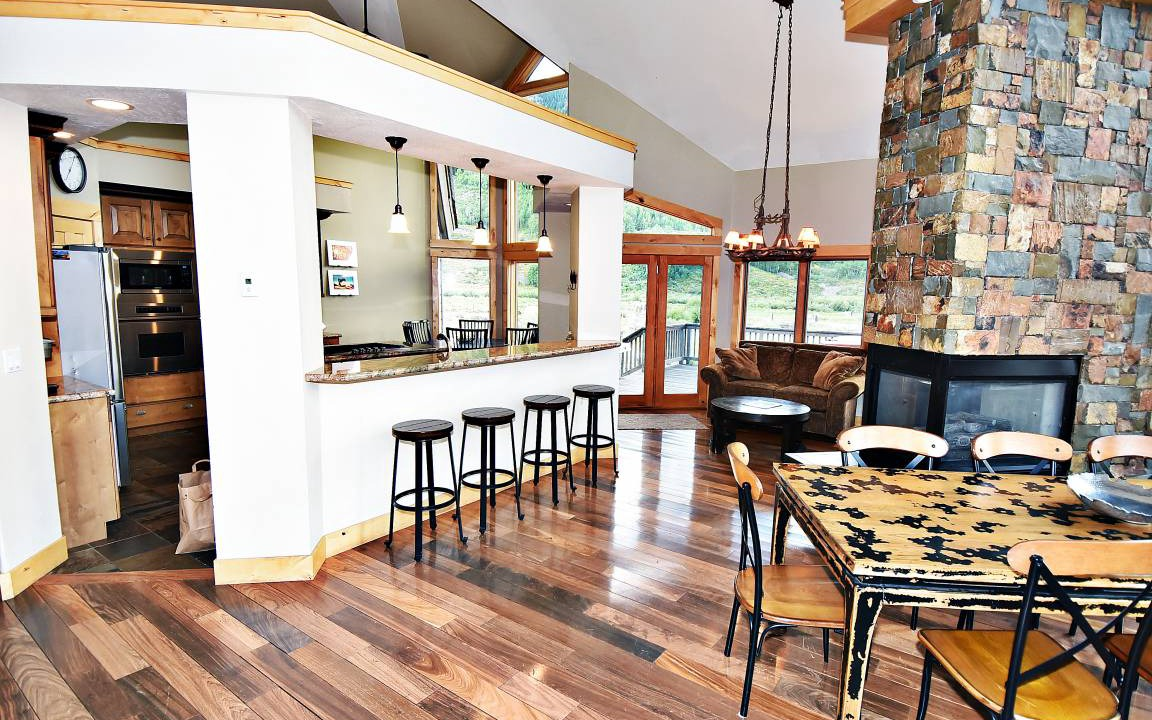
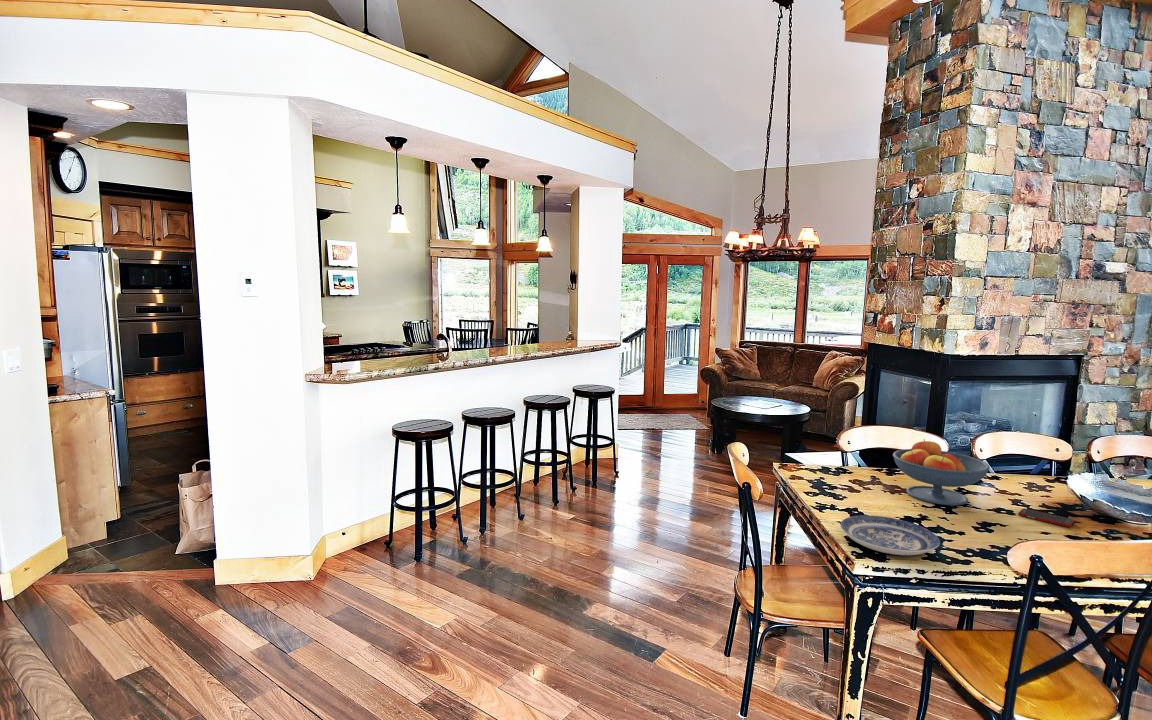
+ plate [839,514,941,556]
+ cell phone [1018,507,1075,528]
+ fruit bowl [892,438,991,506]
